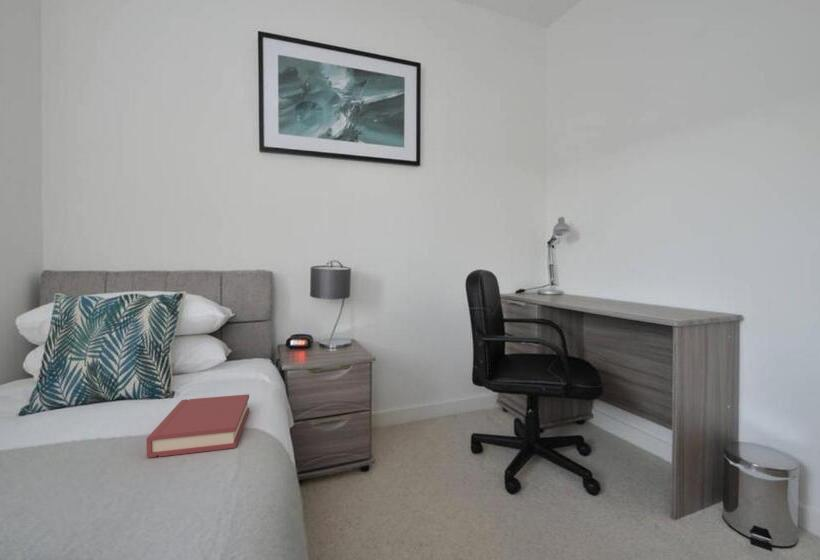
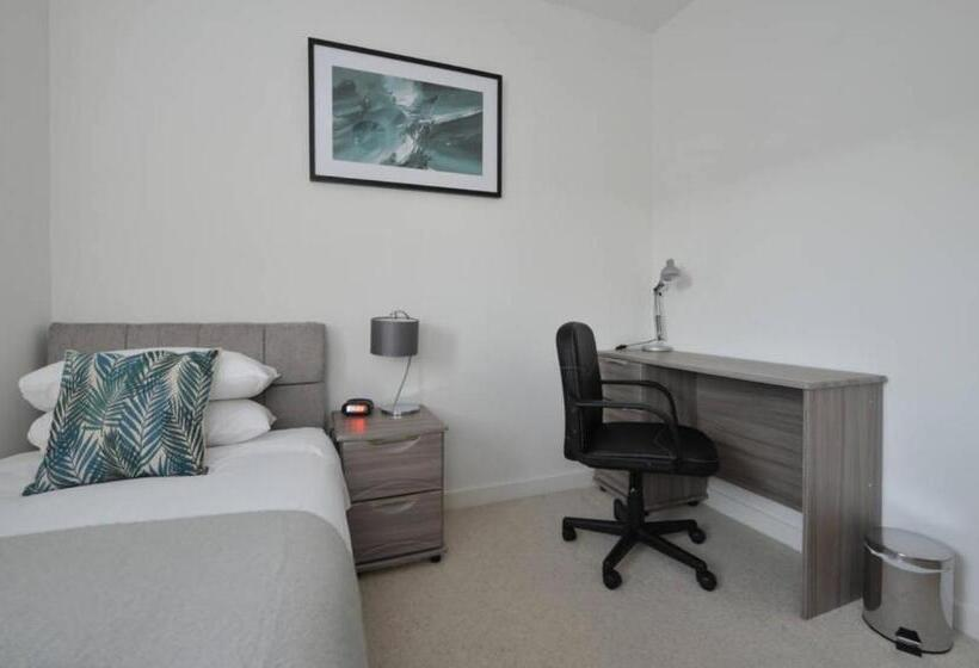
- hardback book [146,393,250,459]
